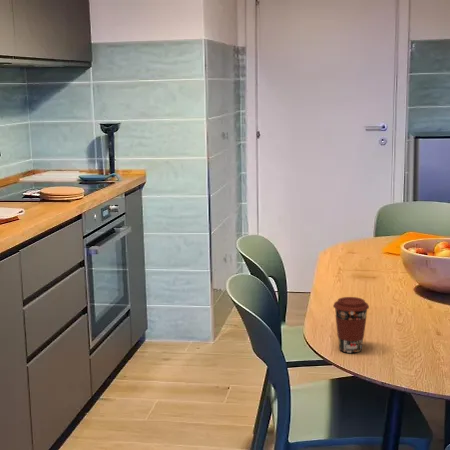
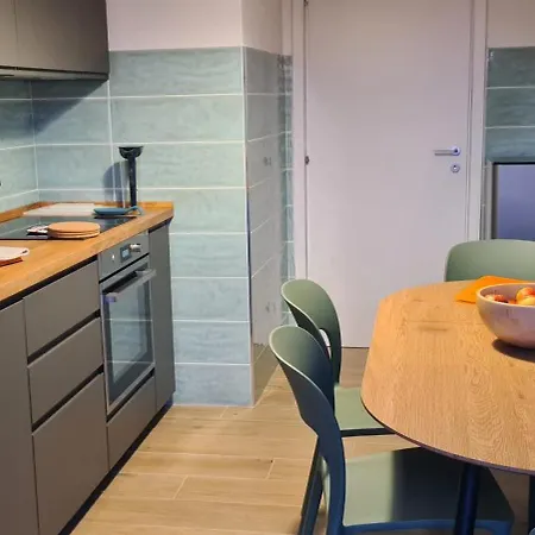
- coffee cup [332,296,370,354]
